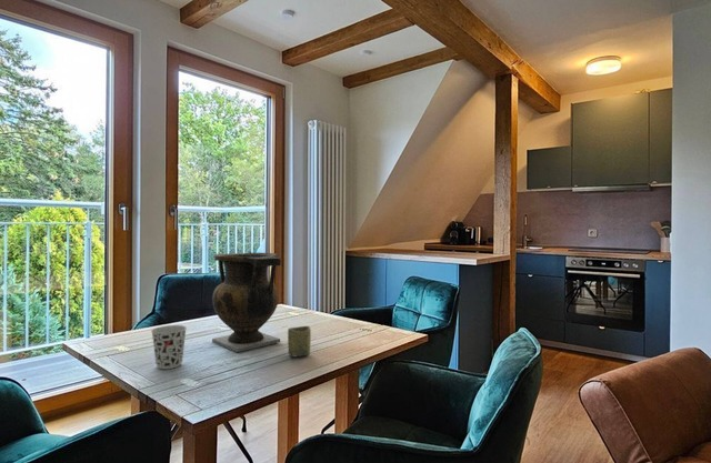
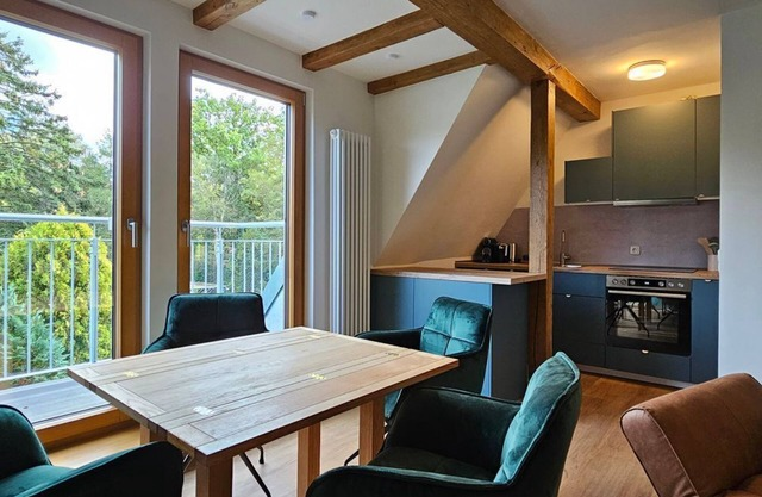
- cup [287,325,312,358]
- cup [150,324,188,370]
- vase [211,252,282,353]
